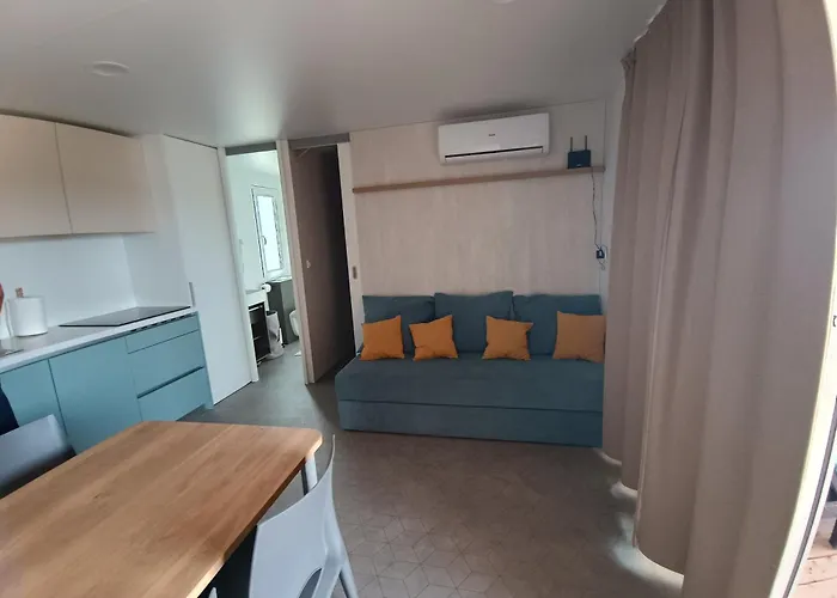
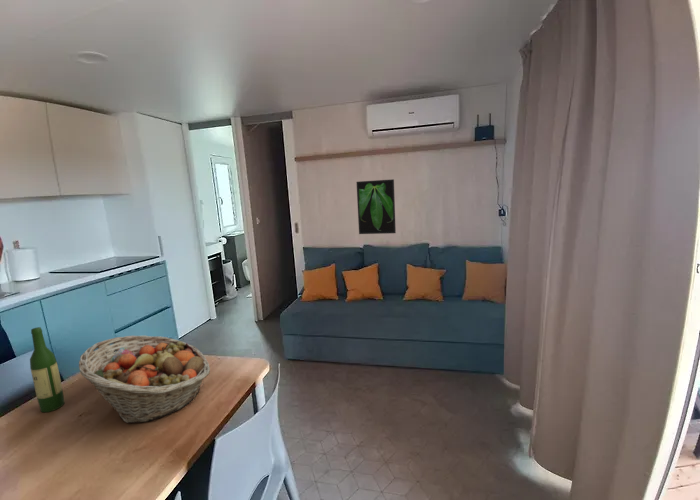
+ wine bottle [29,326,65,413]
+ fruit basket [78,335,211,424]
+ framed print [355,178,397,235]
